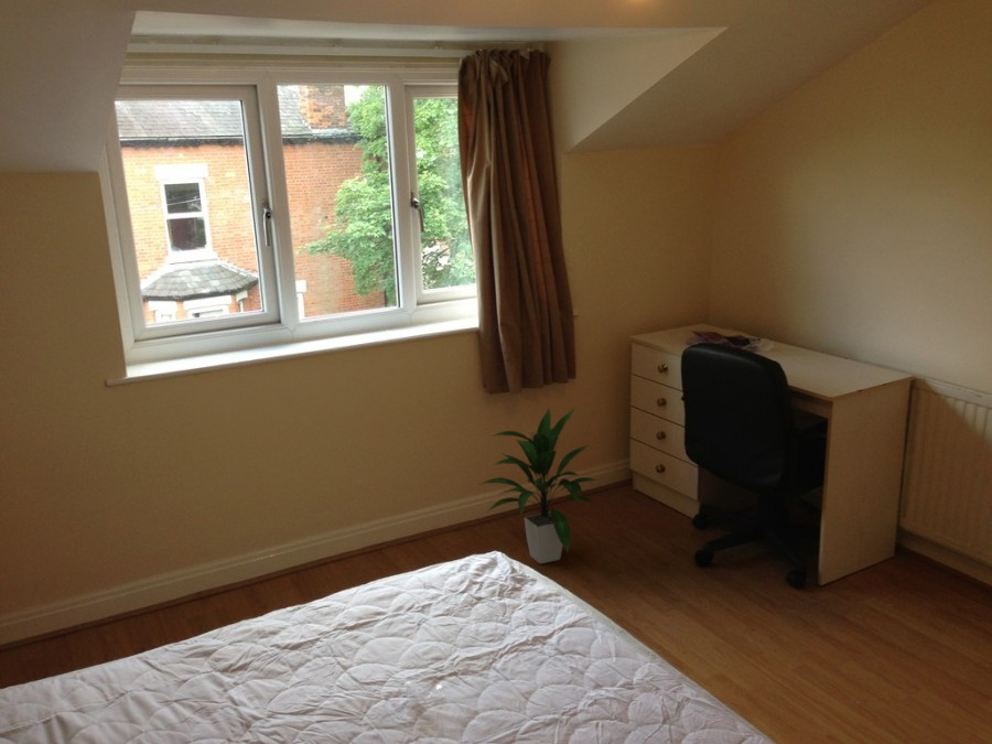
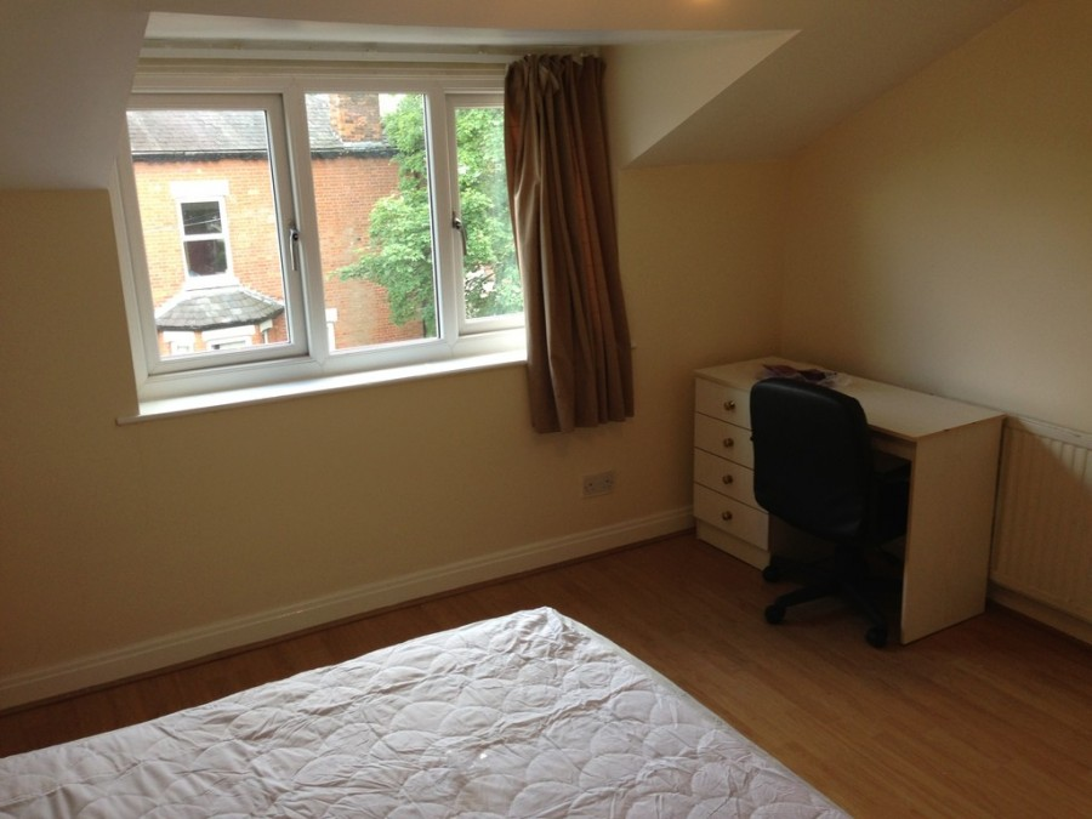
- indoor plant [475,406,600,564]
